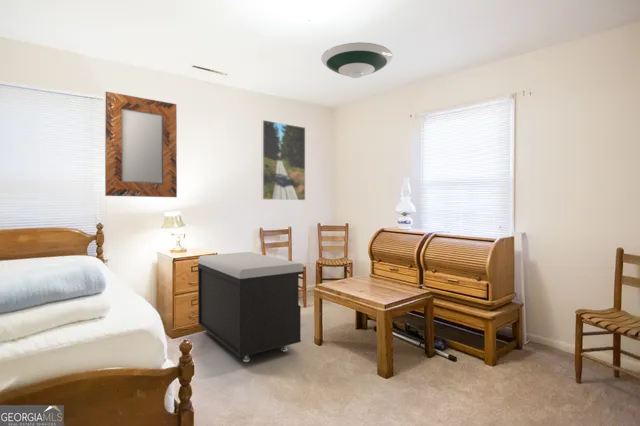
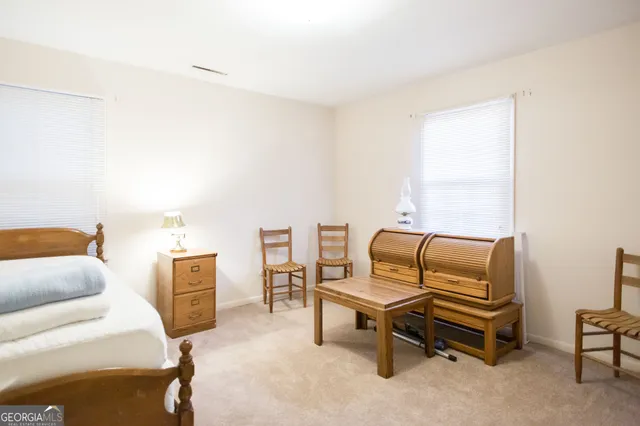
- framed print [261,119,306,201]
- home mirror [104,91,178,198]
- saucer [320,41,393,79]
- storage bench [197,251,305,363]
